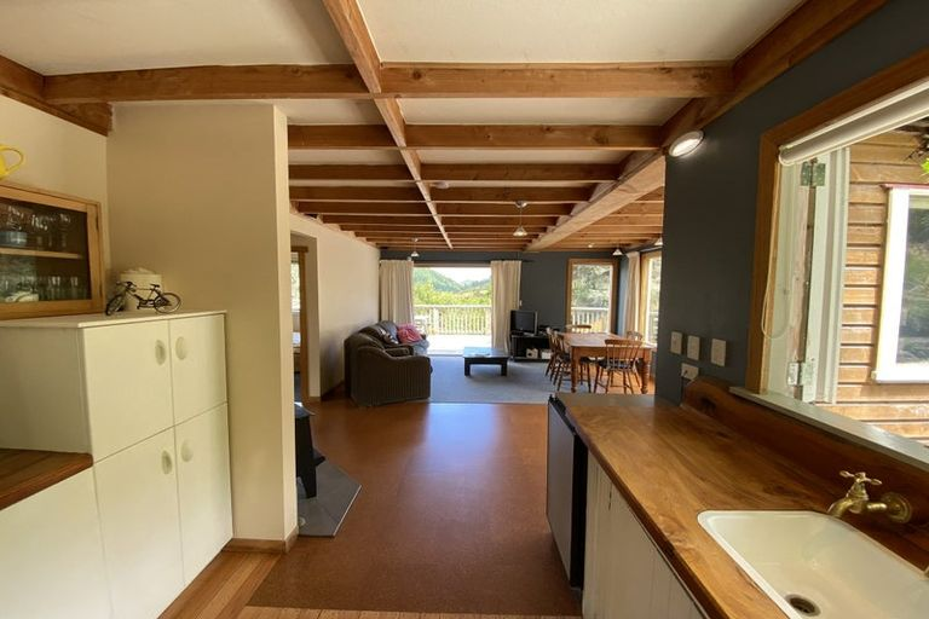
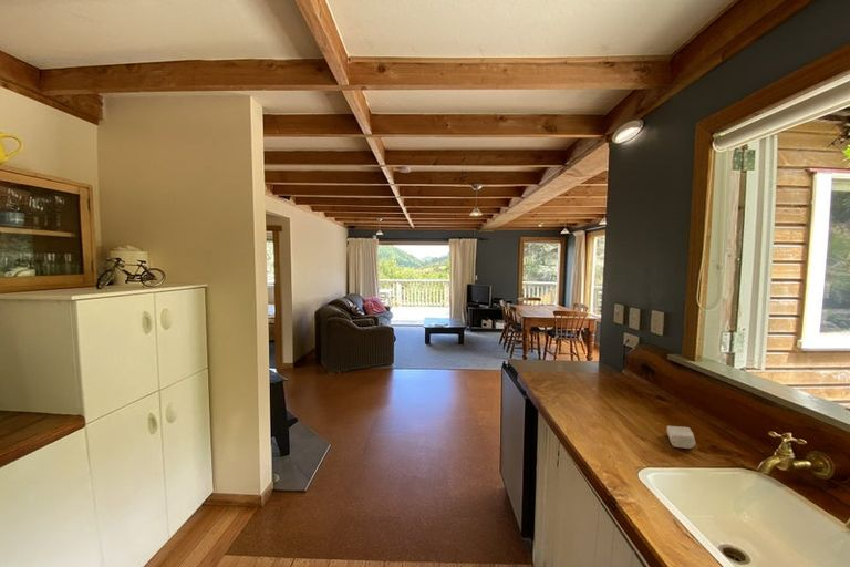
+ soap bar [666,425,696,450]
